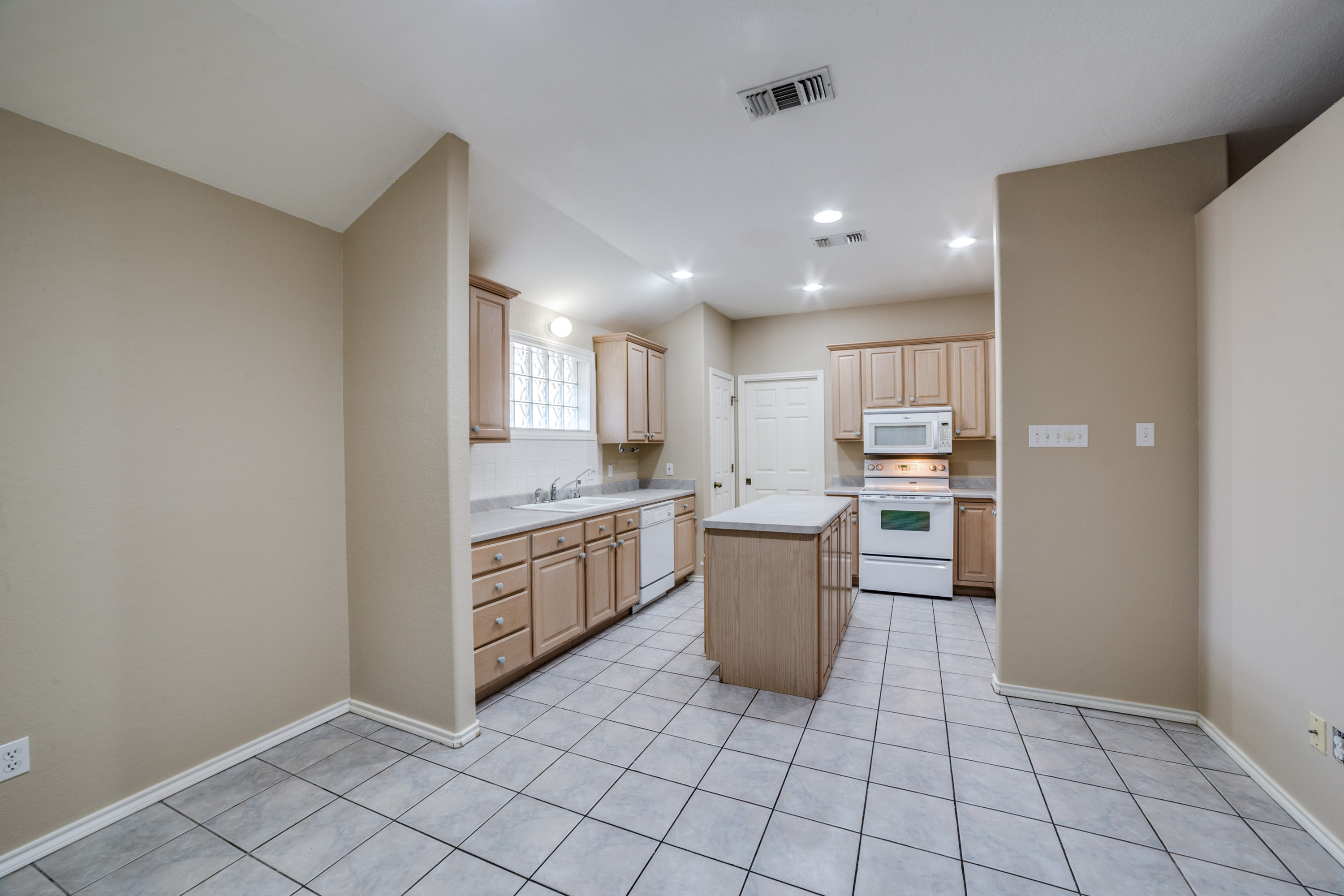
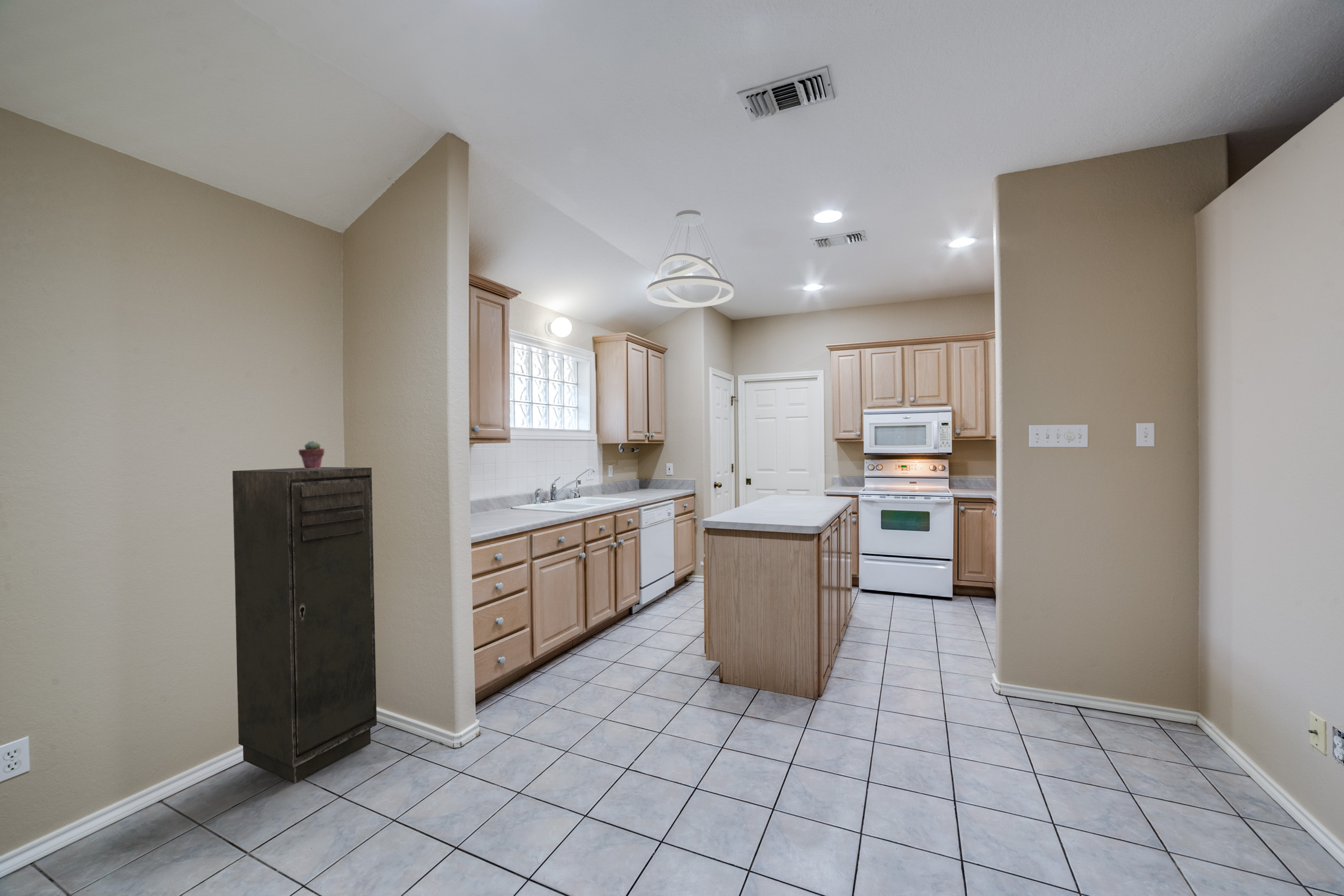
+ pendant light [646,210,734,308]
+ potted succulent [298,440,325,469]
+ storage cabinet [232,466,377,784]
